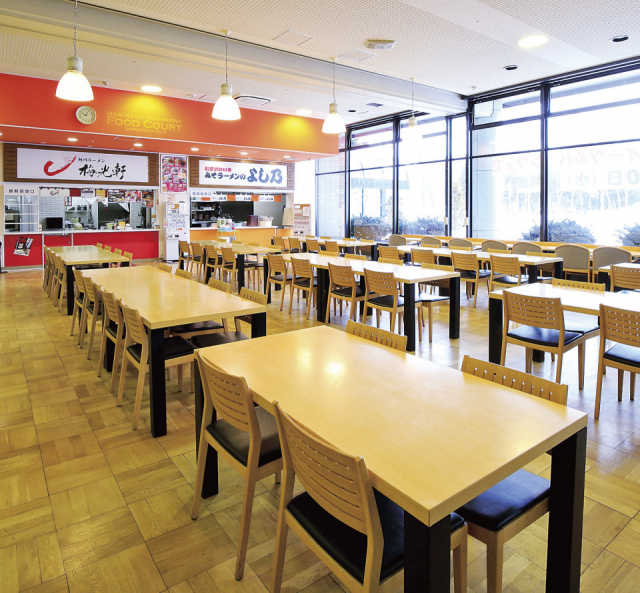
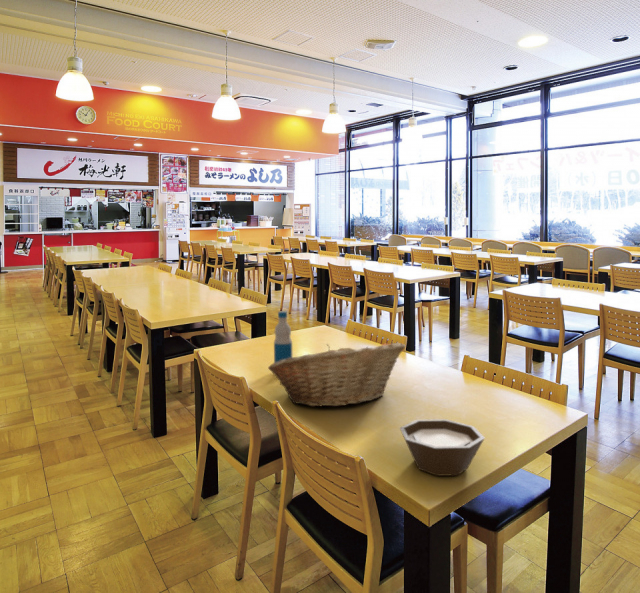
+ fruit basket [267,341,406,408]
+ bottle [273,310,293,363]
+ bowl [399,418,486,477]
